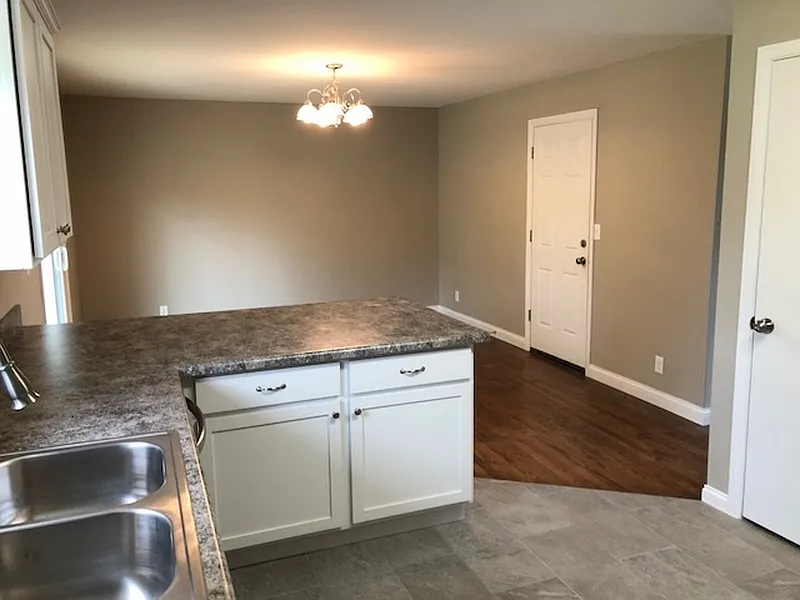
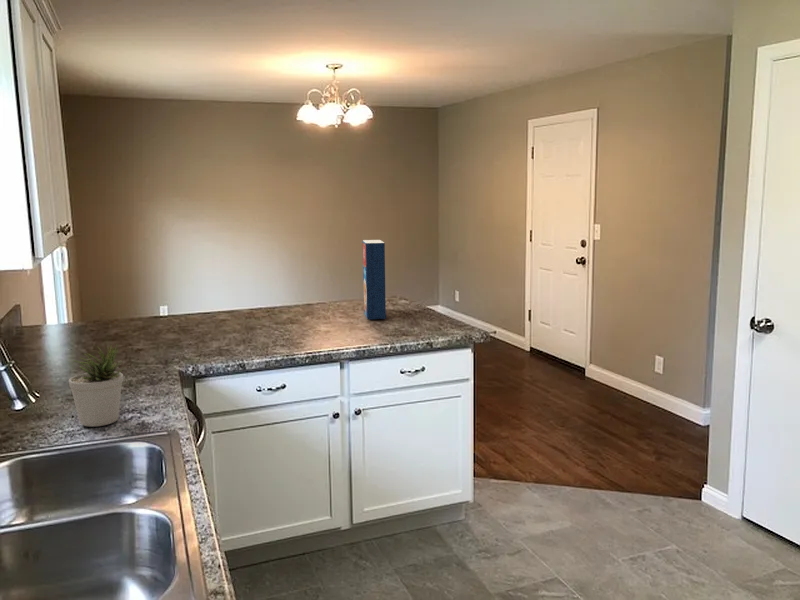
+ cereal box [362,239,387,320]
+ potted plant [68,344,126,428]
